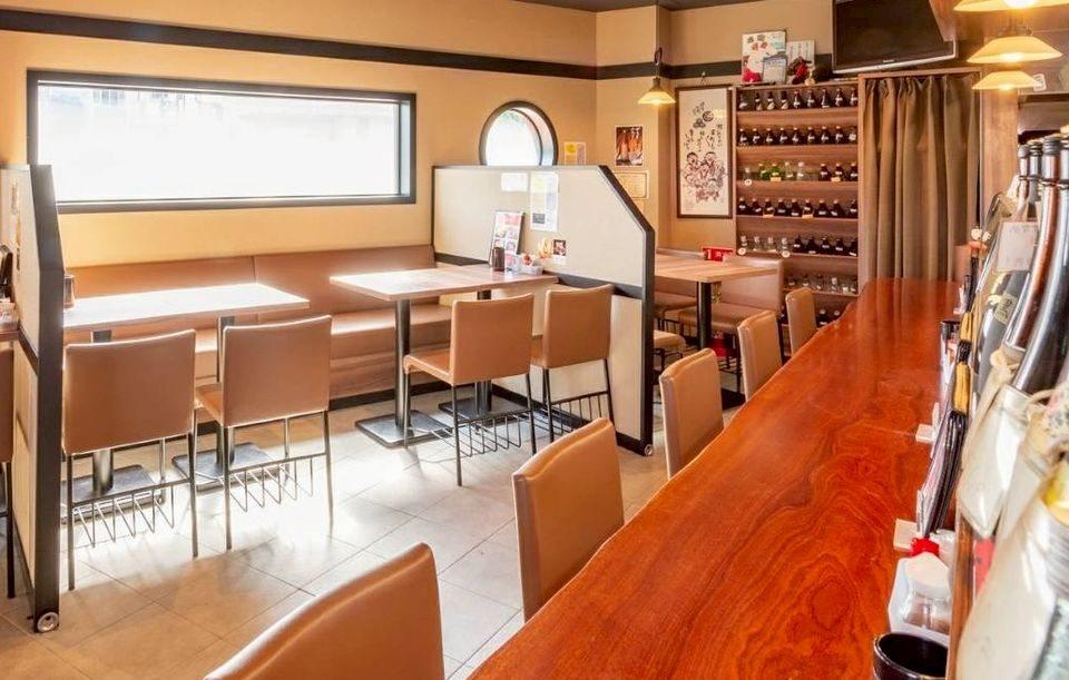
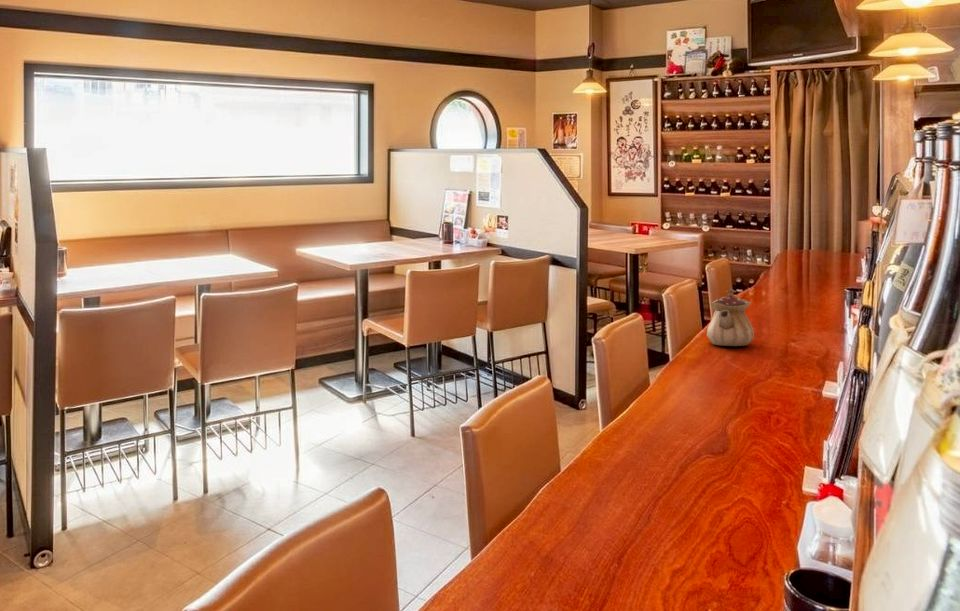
+ teapot [706,288,755,347]
